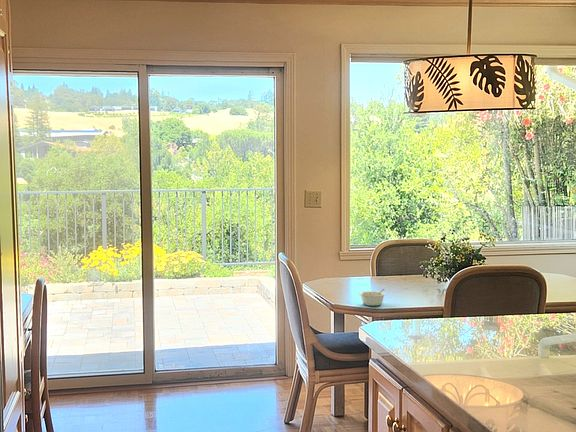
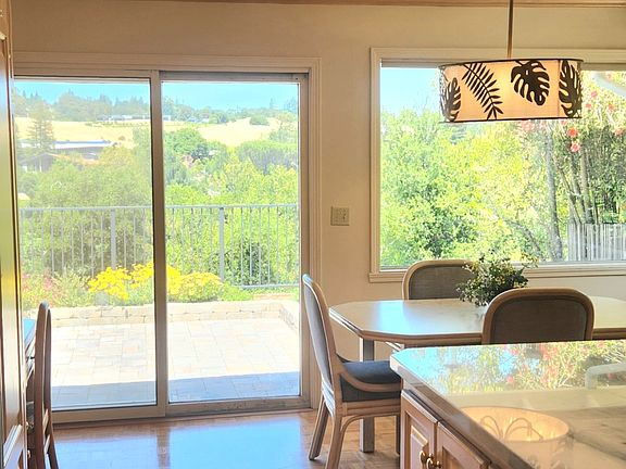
- legume [358,288,387,307]
